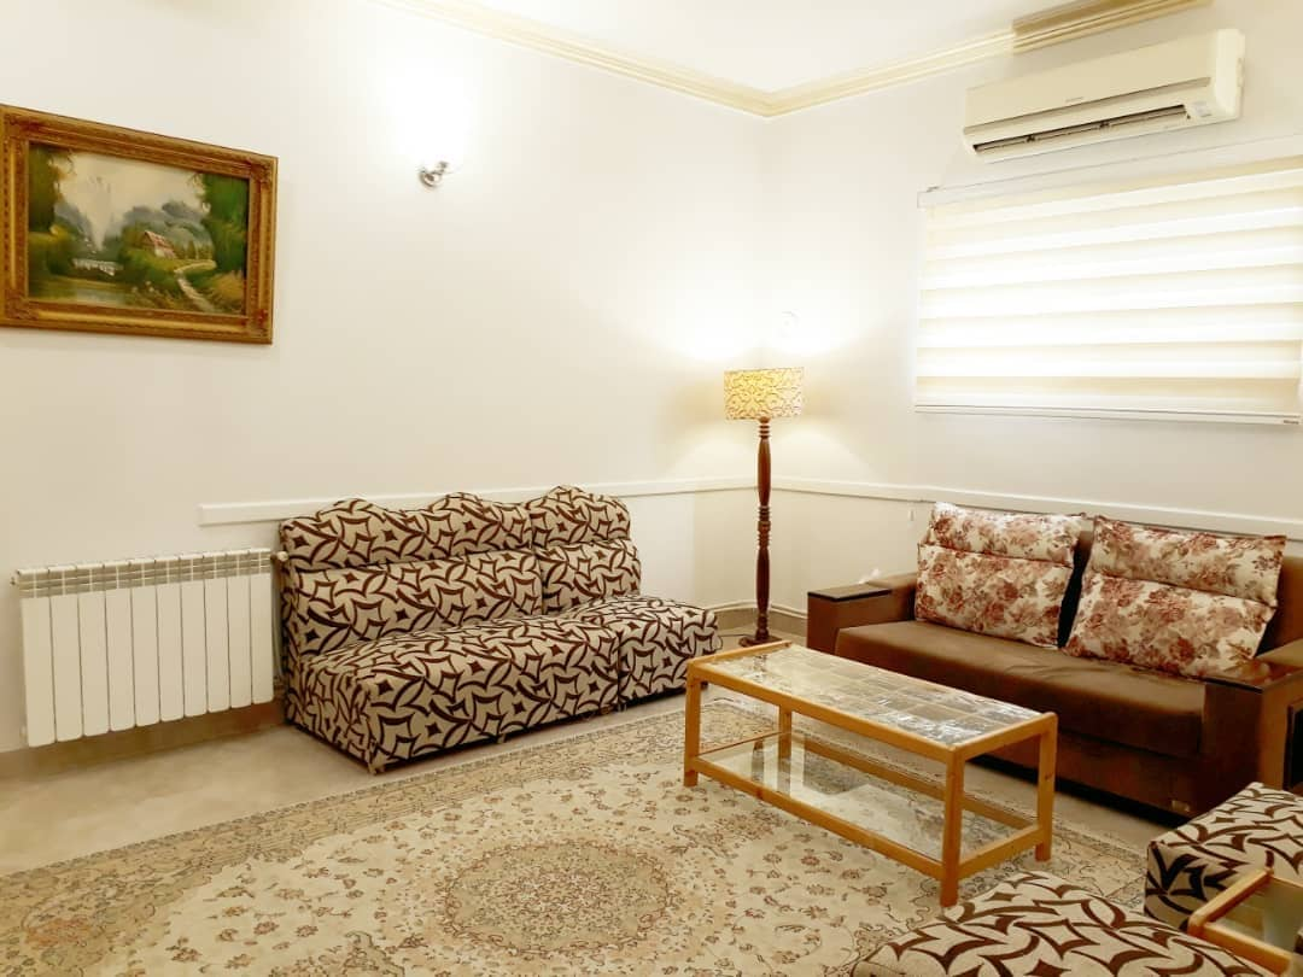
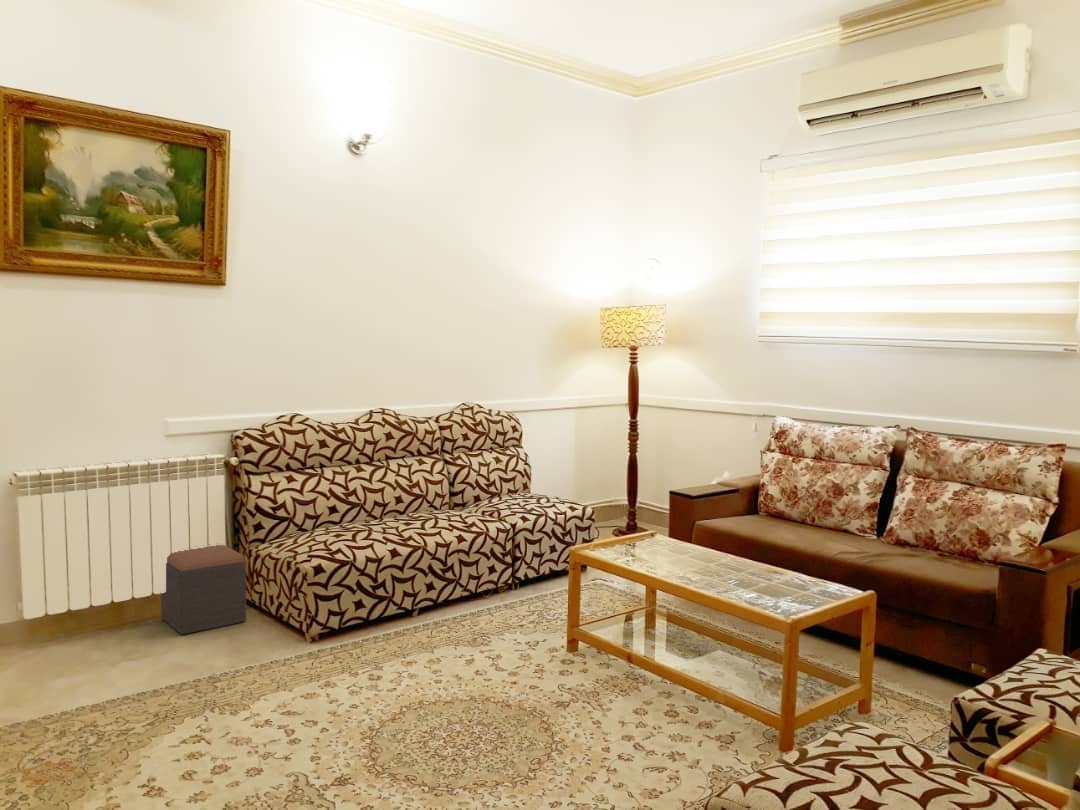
+ footstool [160,544,247,636]
